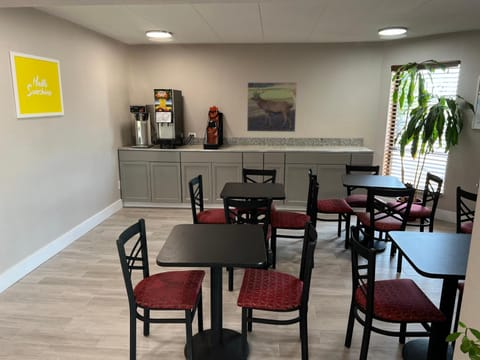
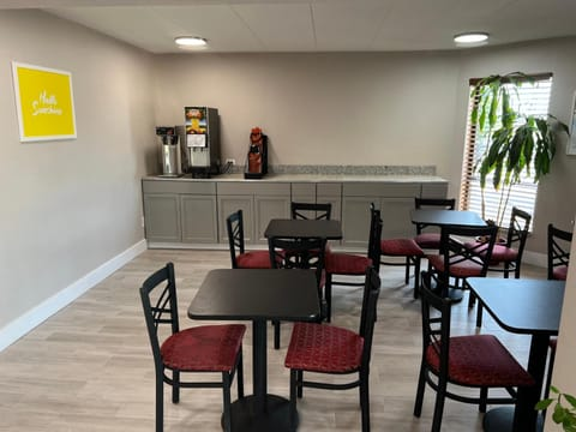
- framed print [246,81,298,133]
